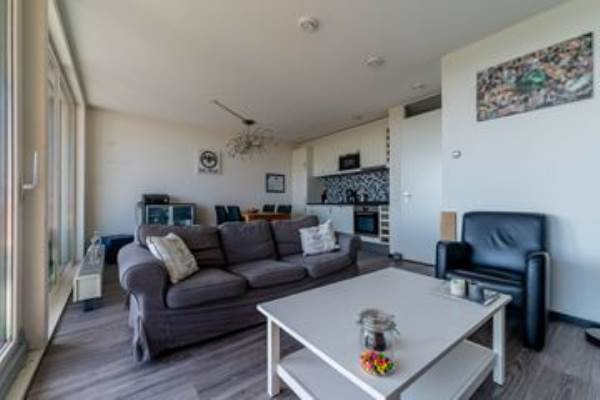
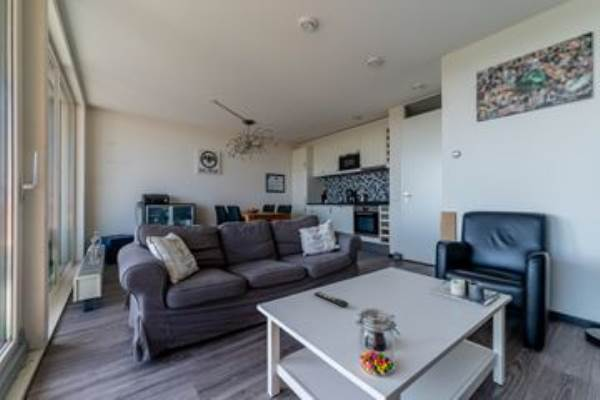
+ remote control [313,290,349,308]
